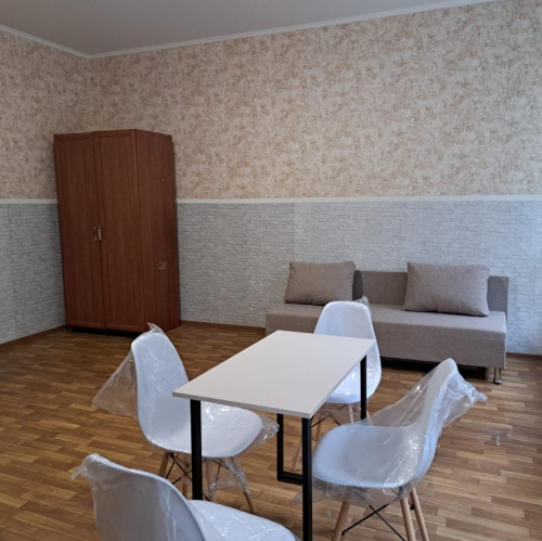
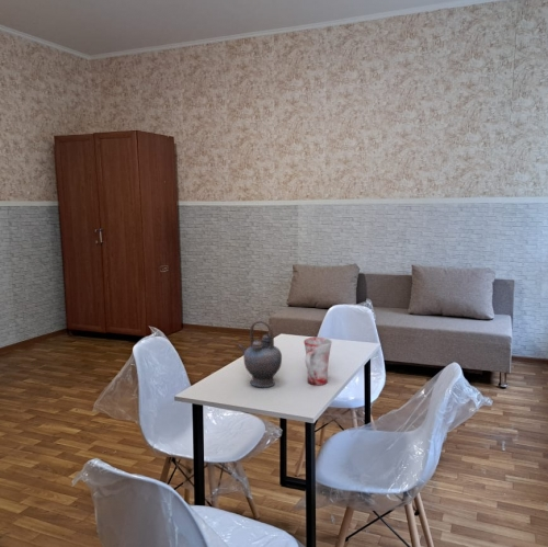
+ teapot [237,319,283,388]
+ mug [302,337,333,386]
